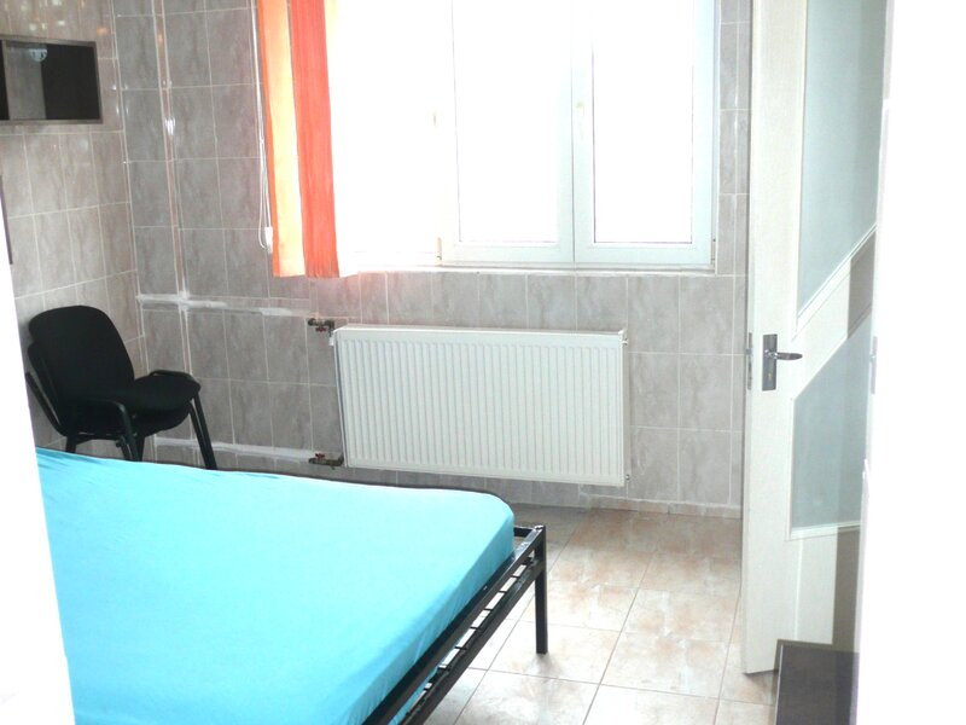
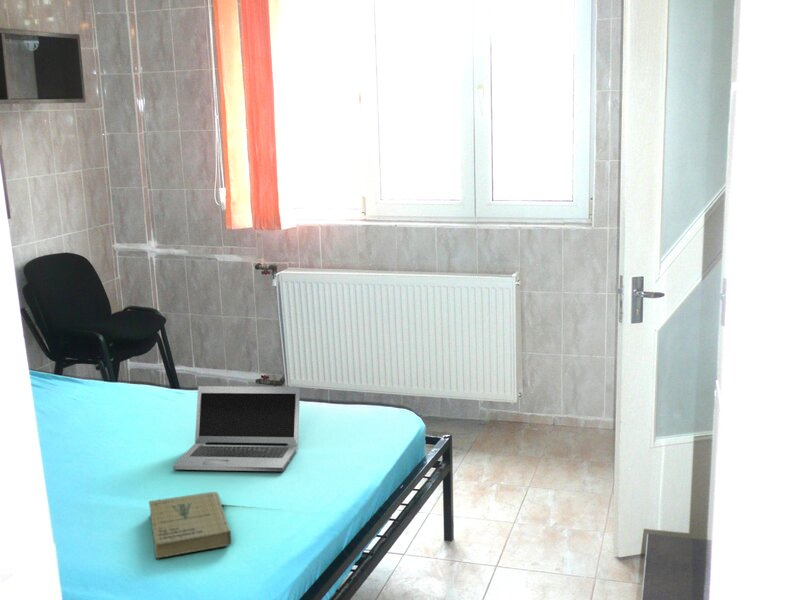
+ book [148,491,232,559]
+ laptop [172,385,301,472]
